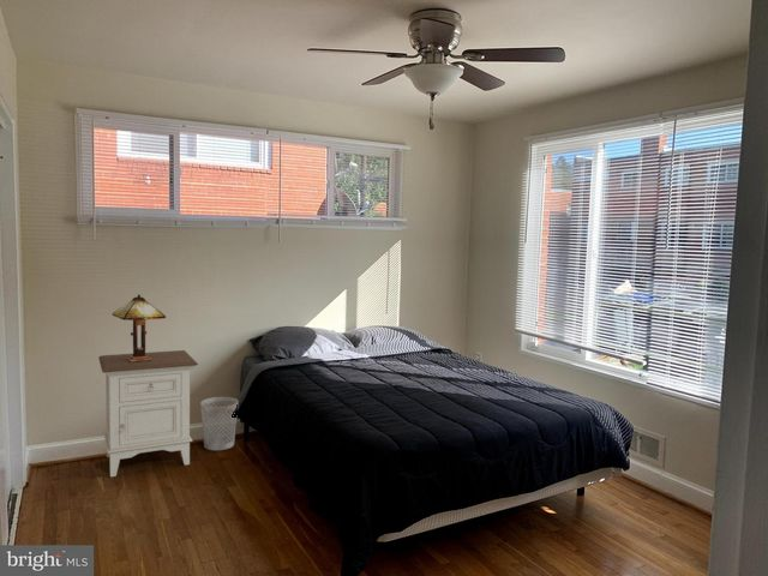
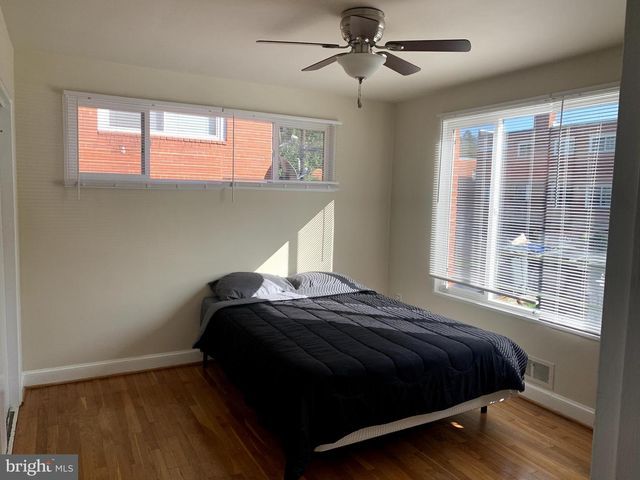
- table lamp [112,294,167,362]
- wastebasket [199,396,239,451]
- nightstand [97,349,199,478]
